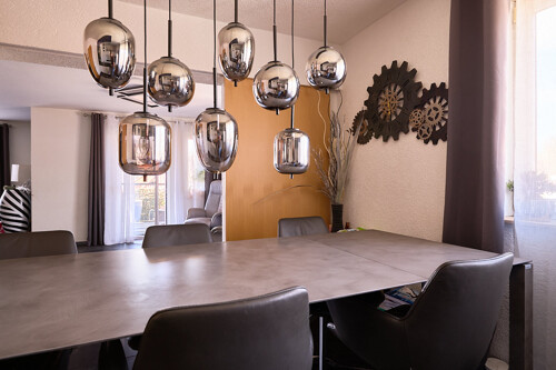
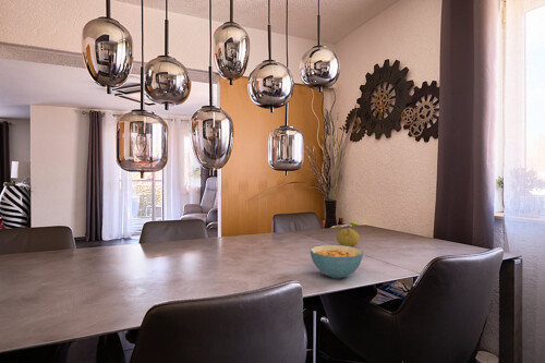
+ cereal bowl [310,244,364,279]
+ fruit [336,228,361,247]
